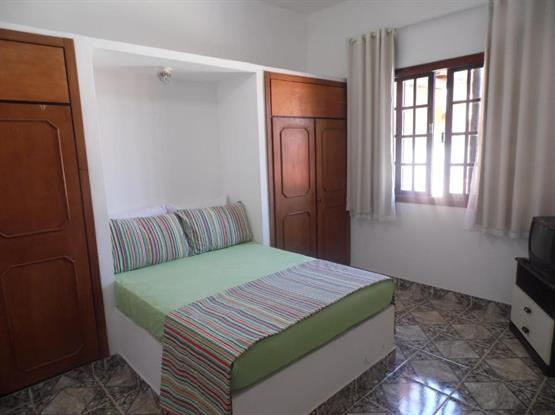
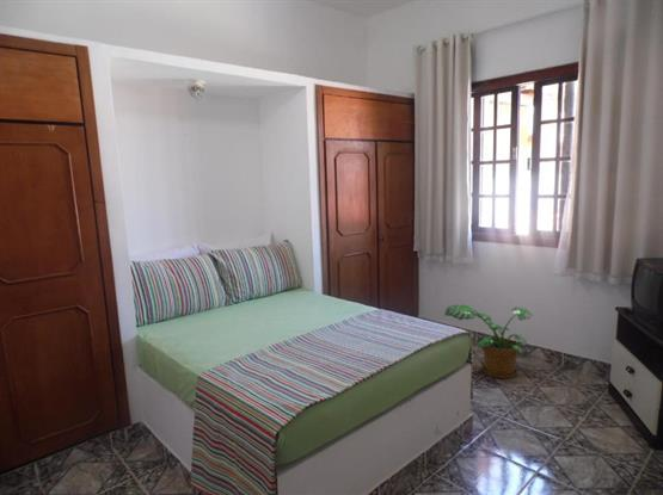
+ potted plant [443,304,534,379]
